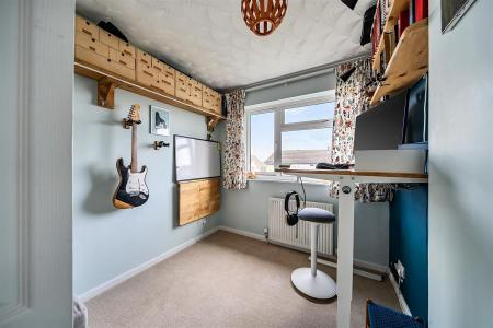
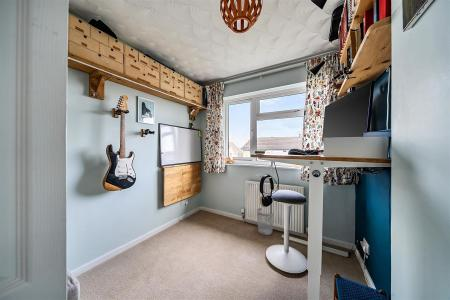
+ wastebasket [256,207,275,236]
